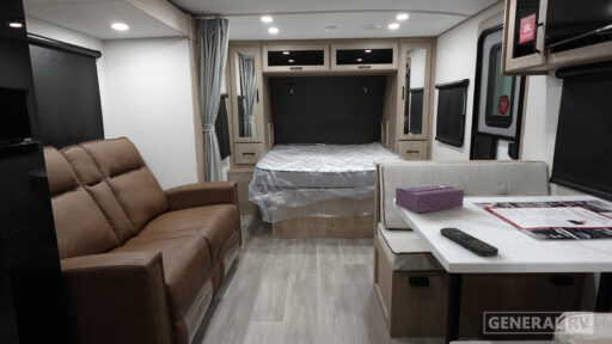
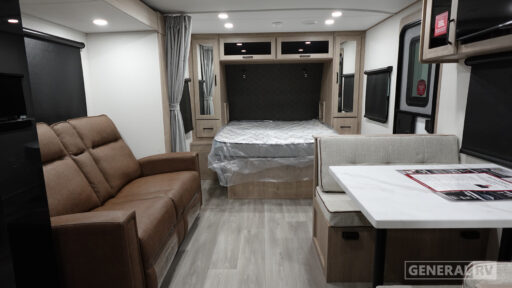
- tissue box [394,182,465,214]
- remote control [439,227,500,257]
